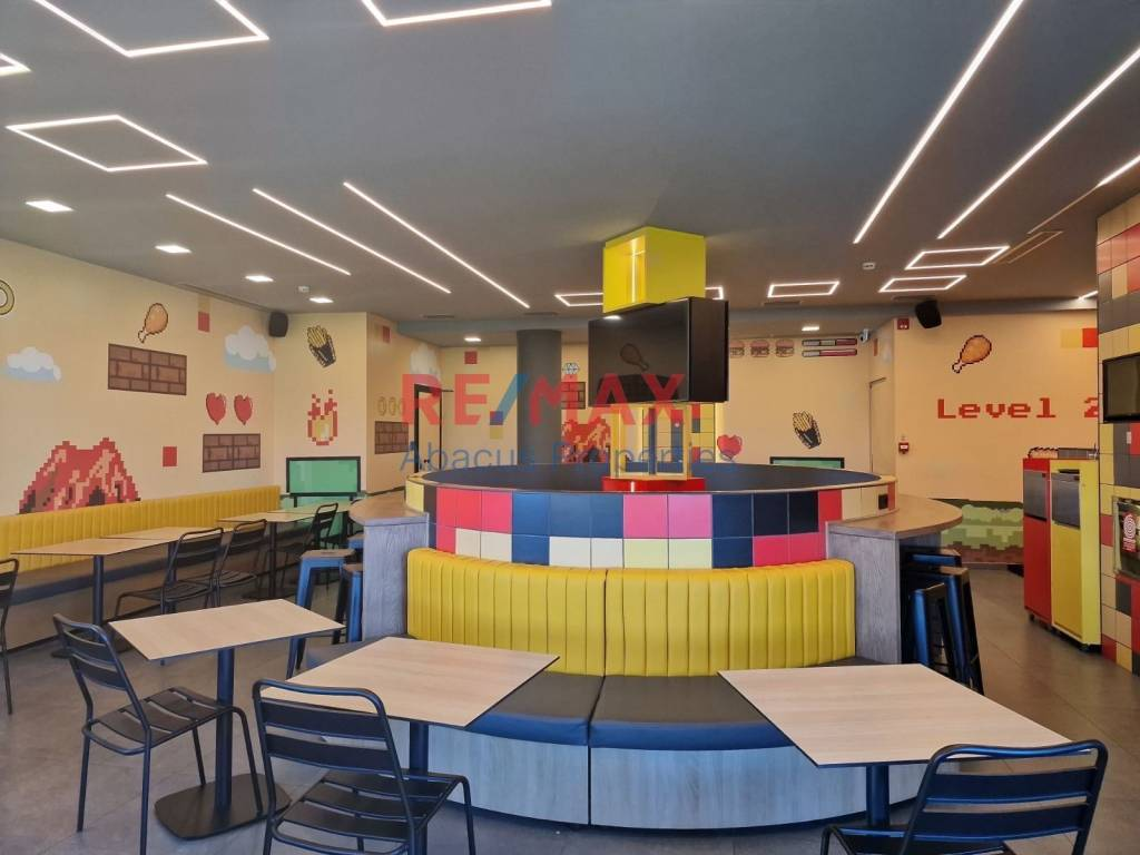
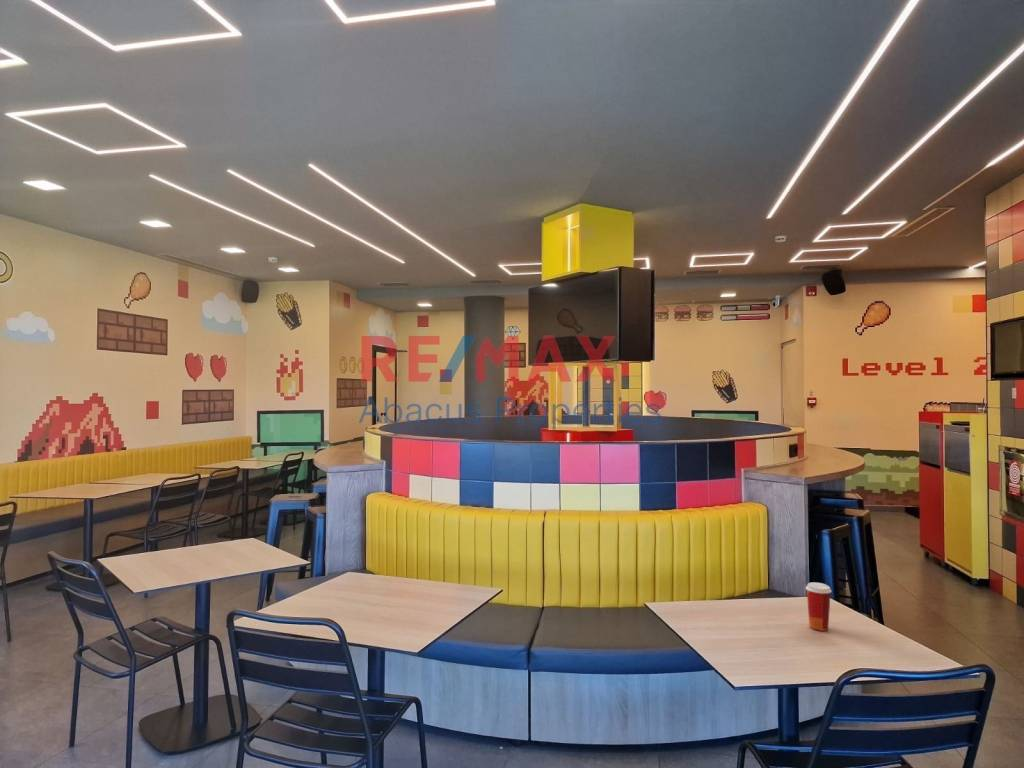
+ paper cup [805,582,832,632]
